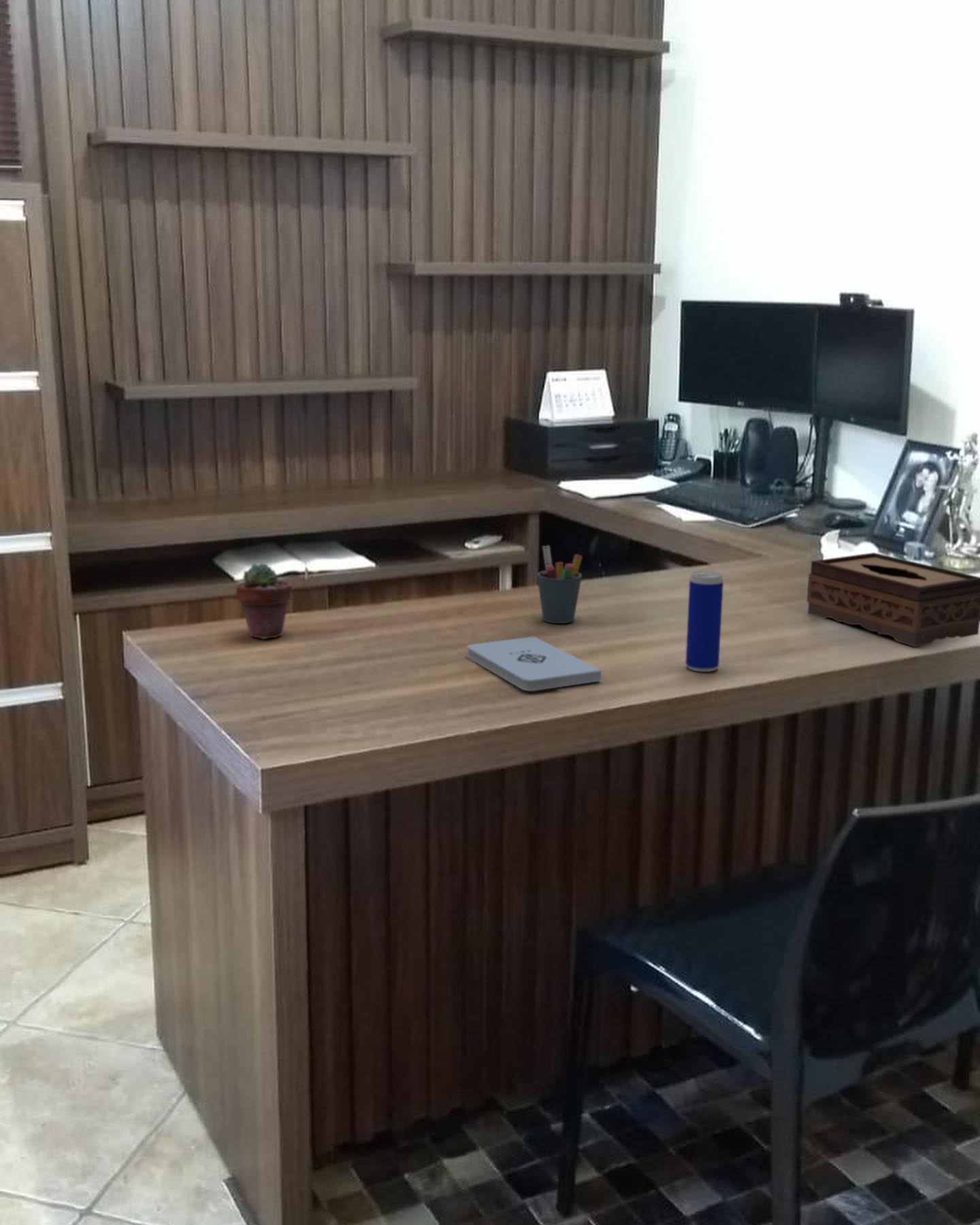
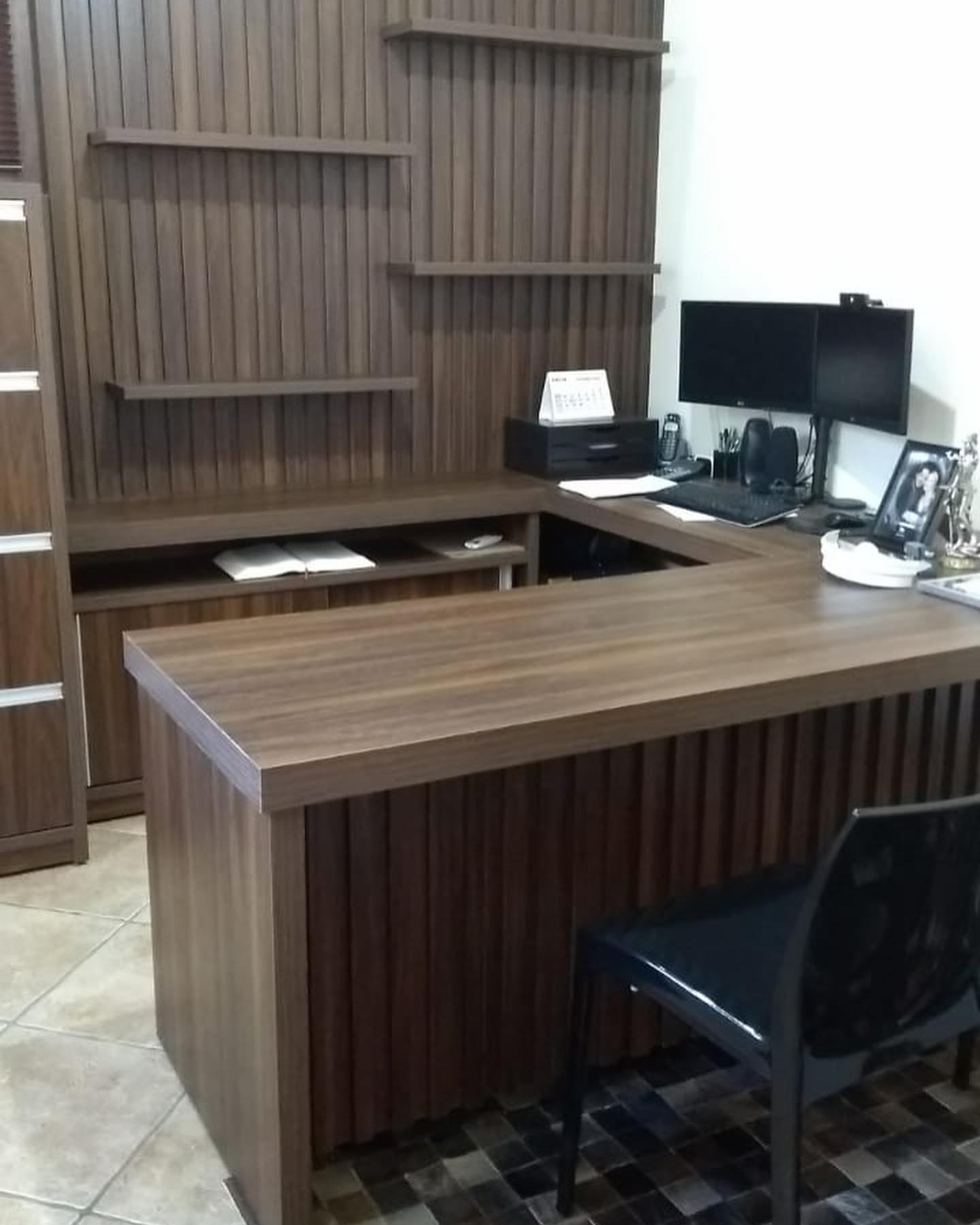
- potted succulent [235,562,293,640]
- pen holder [536,544,583,624]
- notepad [466,636,602,691]
- beverage can [685,570,724,672]
- tissue box [806,552,980,647]
